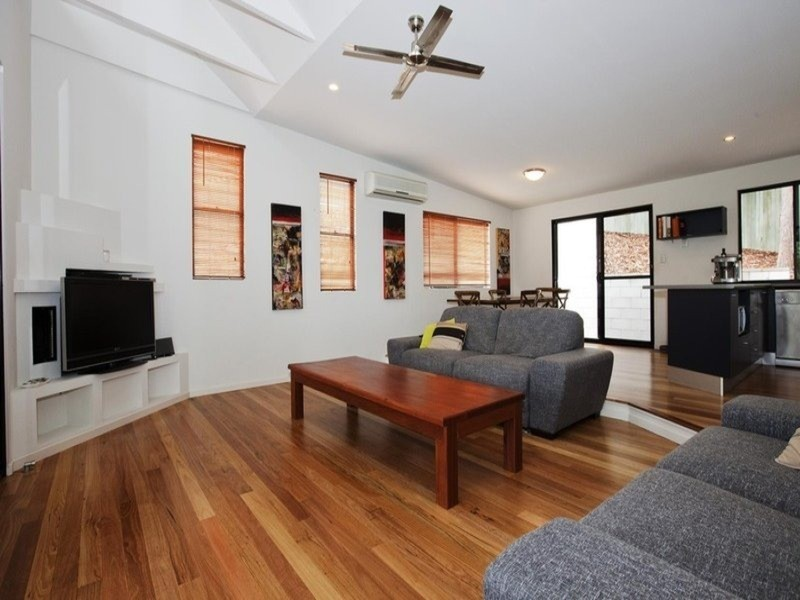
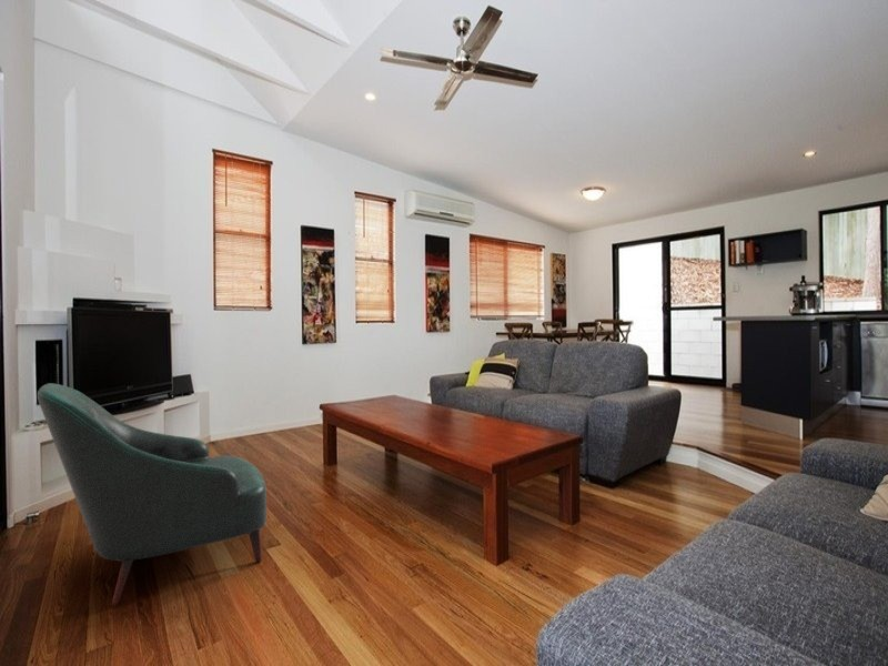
+ armchair [37,382,268,607]
